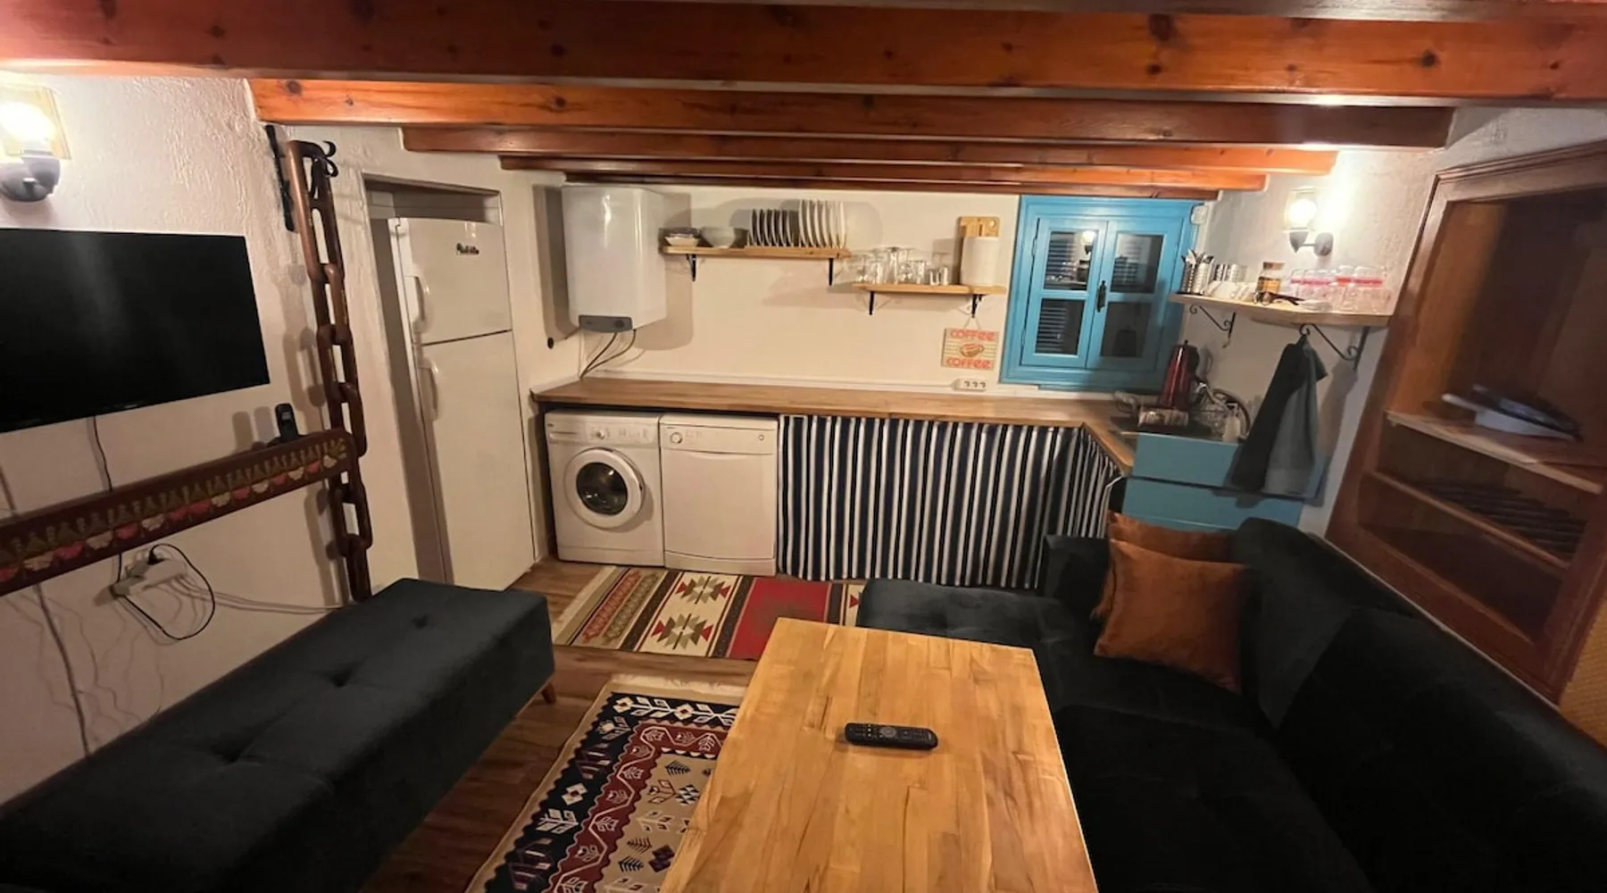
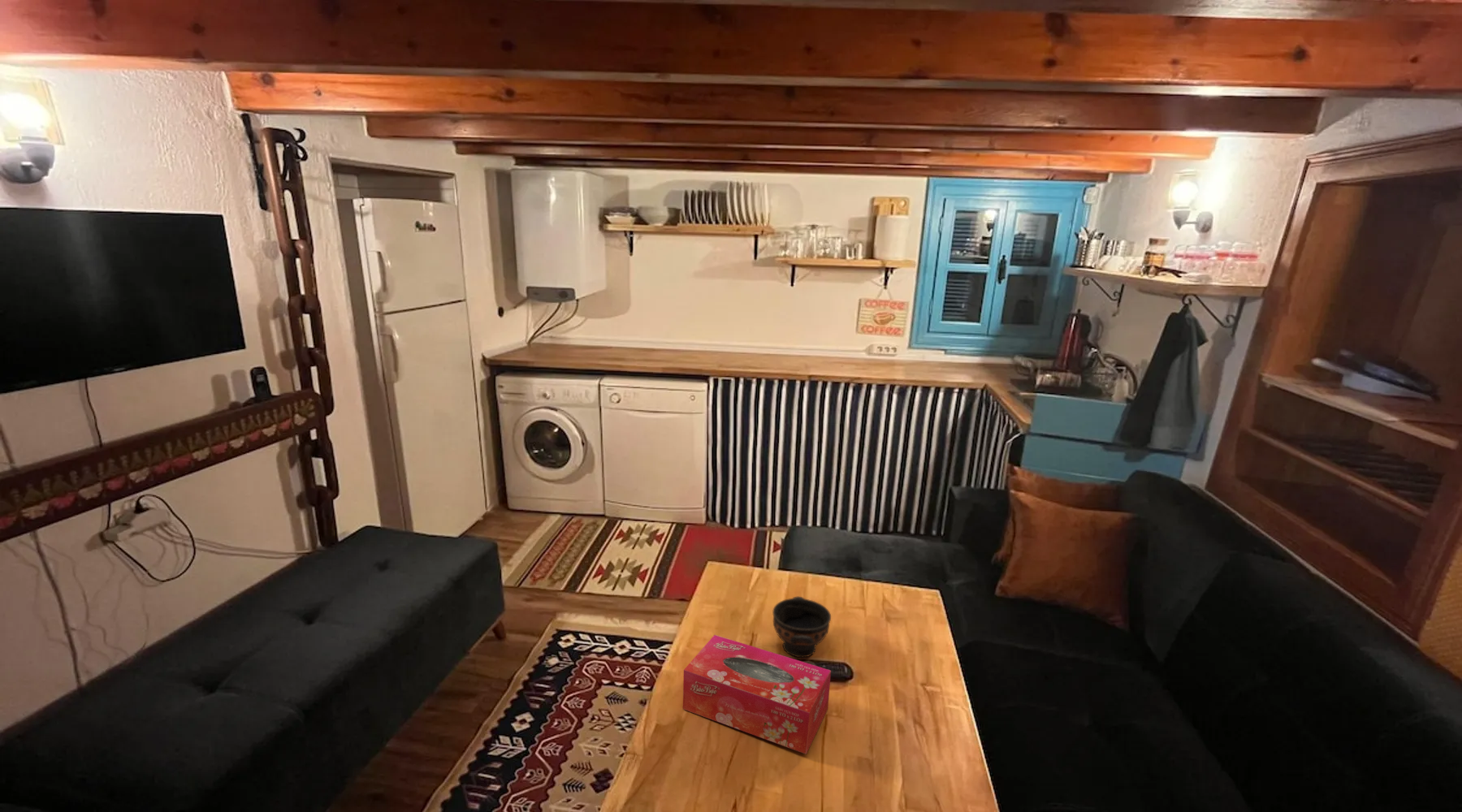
+ tissue box [682,634,832,755]
+ bowl [772,595,832,659]
